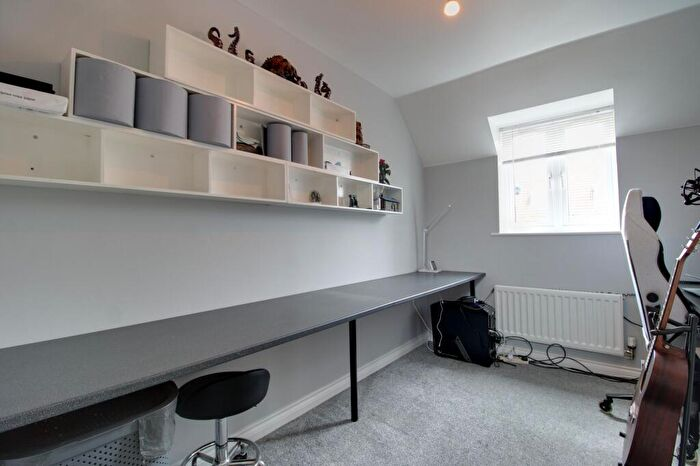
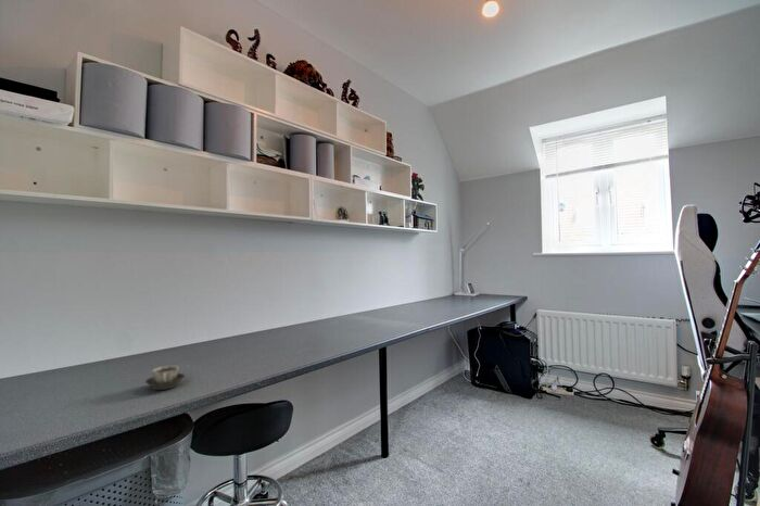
+ cup [144,364,186,391]
